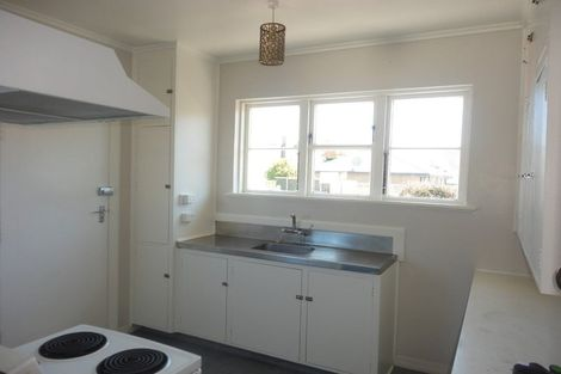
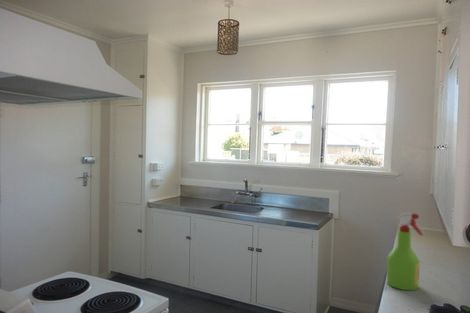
+ spray bottle [386,212,424,291]
